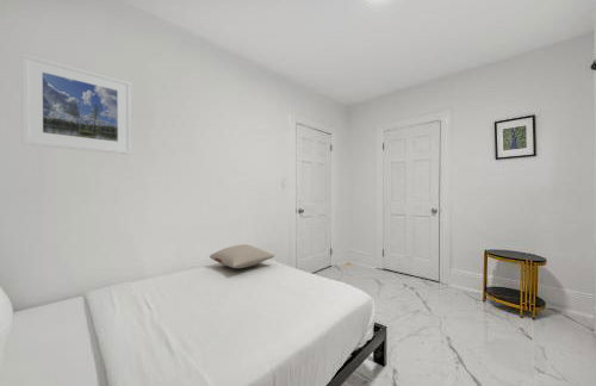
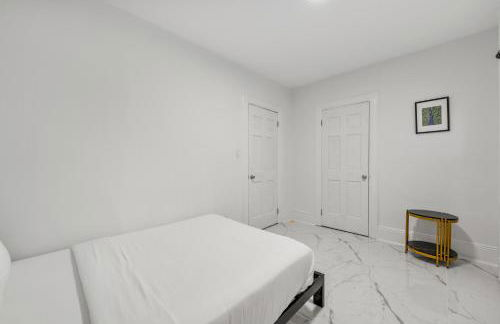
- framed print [20,52,132,156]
- pillow [209,243,275,269]
